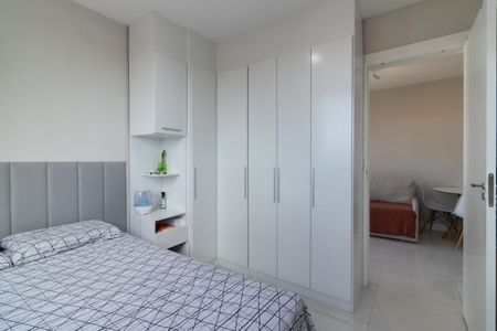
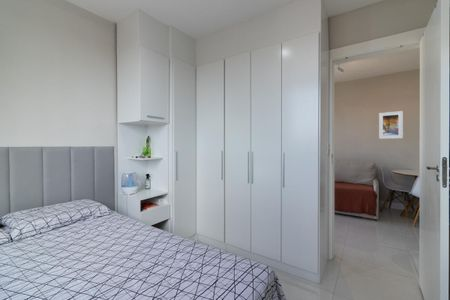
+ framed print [378,110,404,140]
